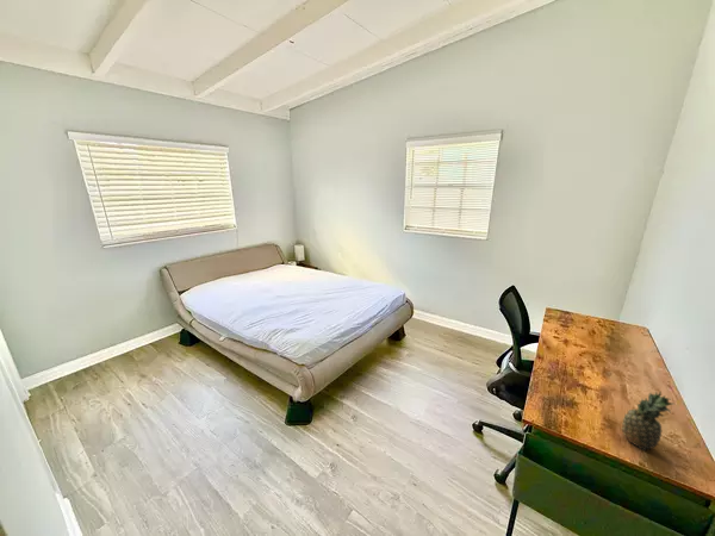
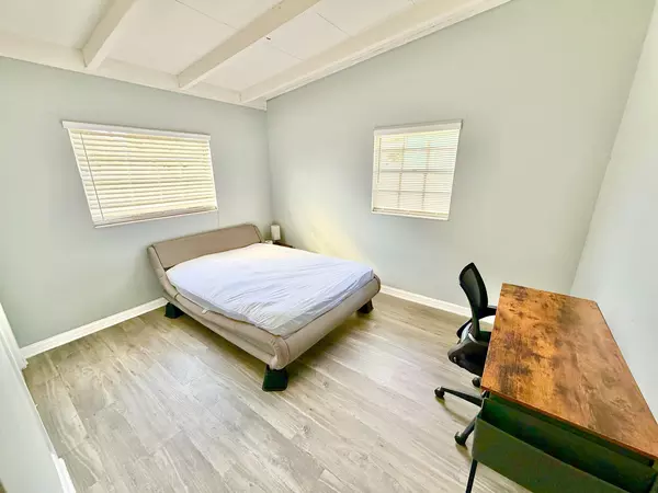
- fruit [621,391,676,451]
